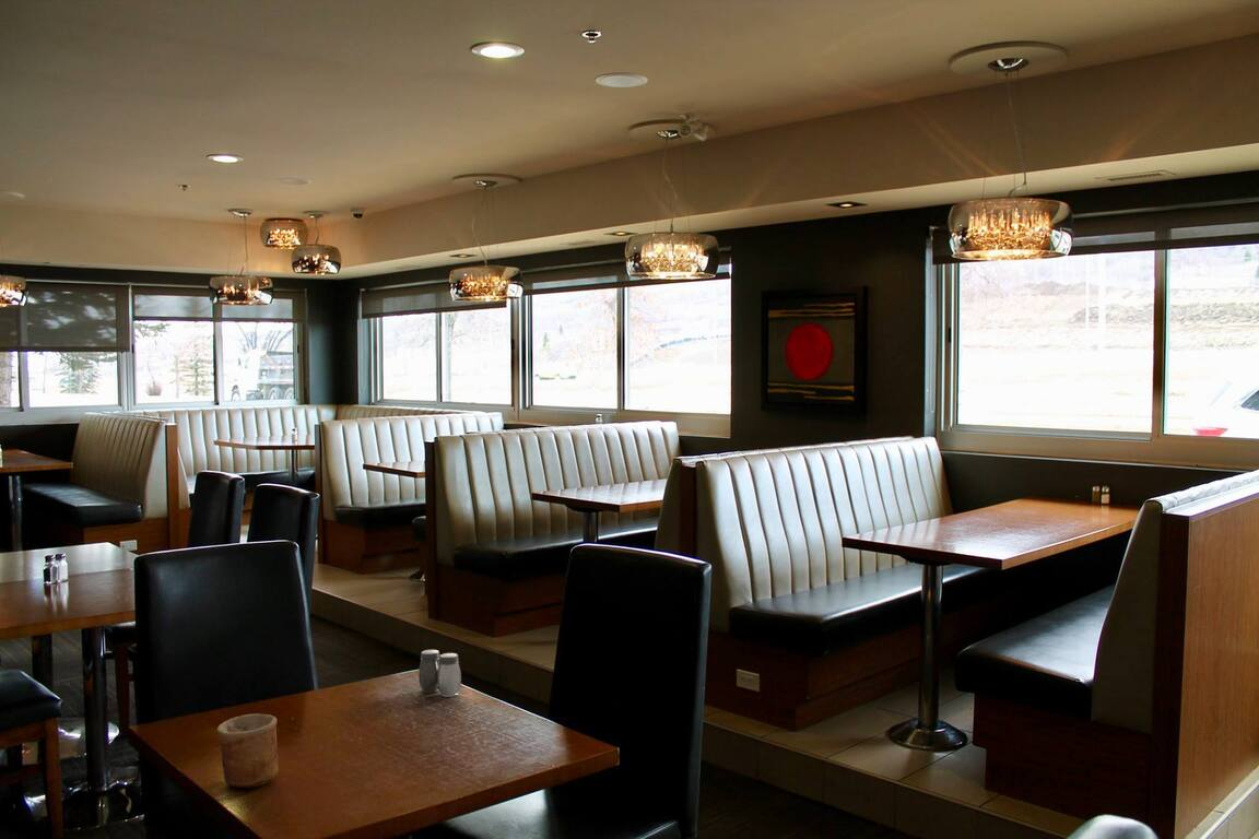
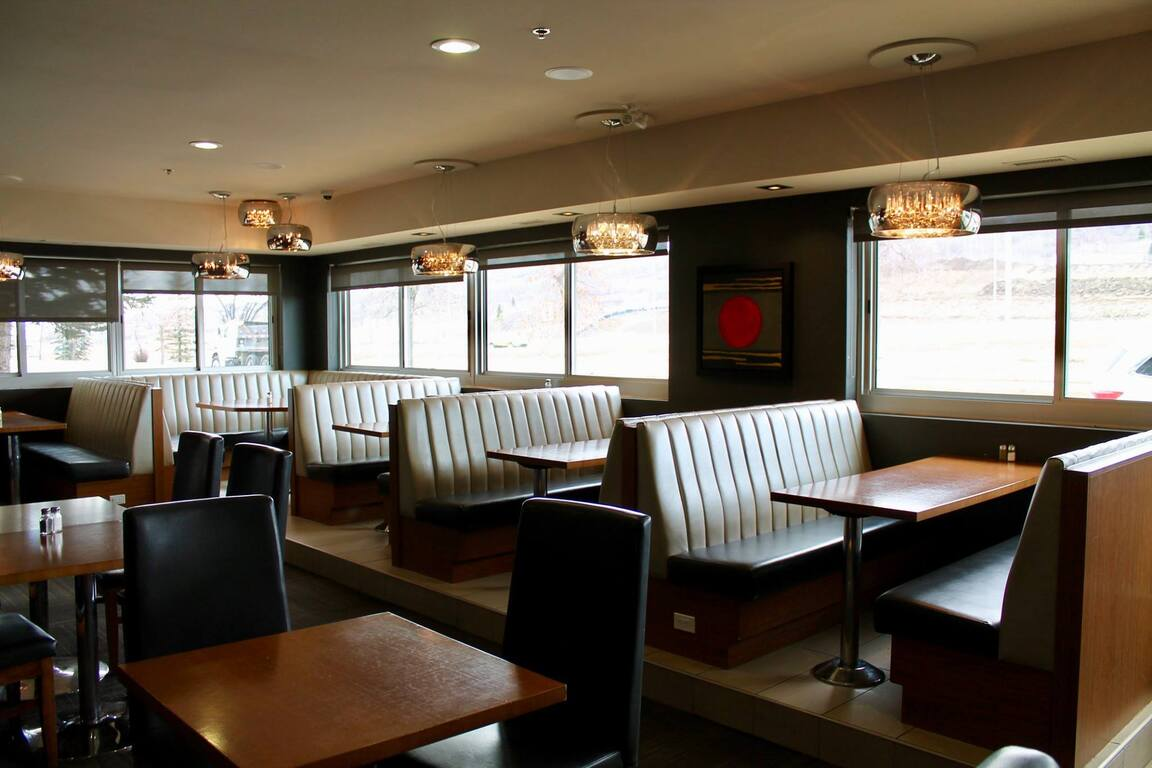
- salt and pepper shaker [417,649,462,698]
- cup [216,713,280,789]
